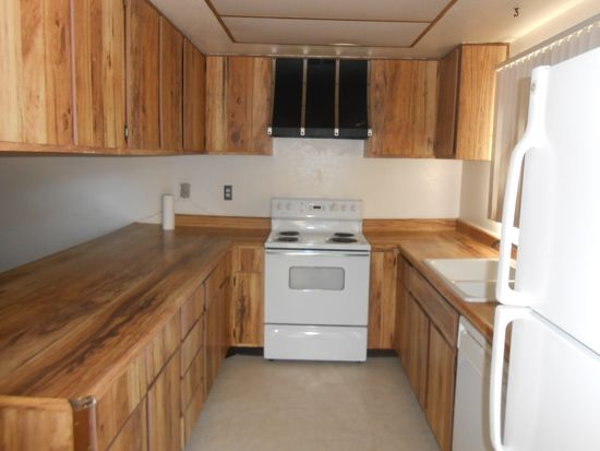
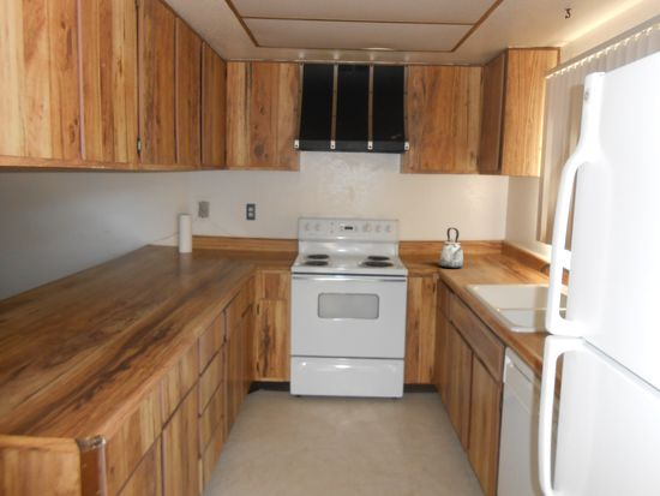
+ kettle [438,227,464,270]
